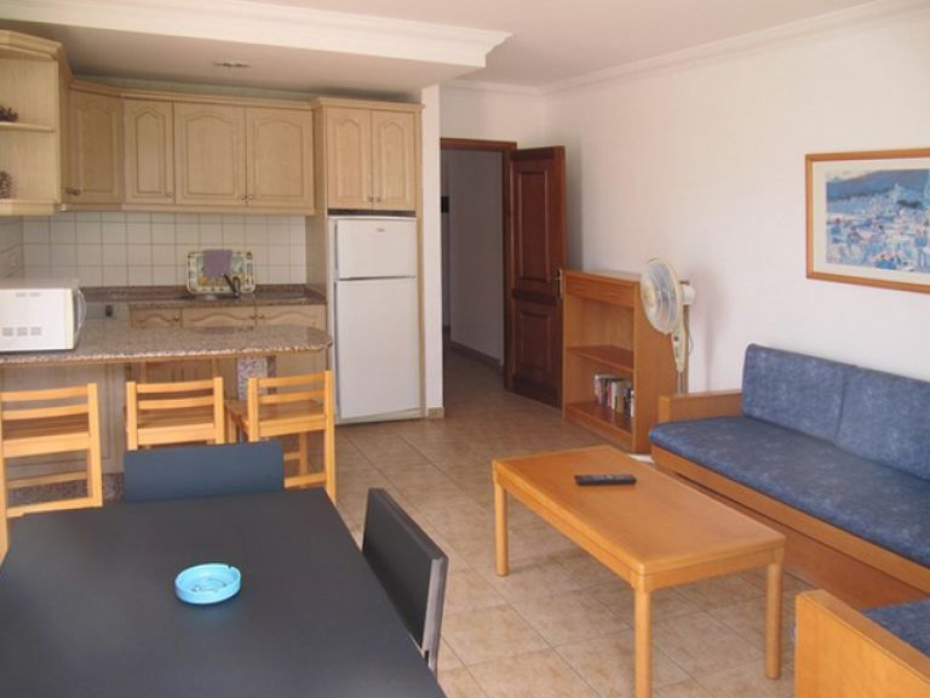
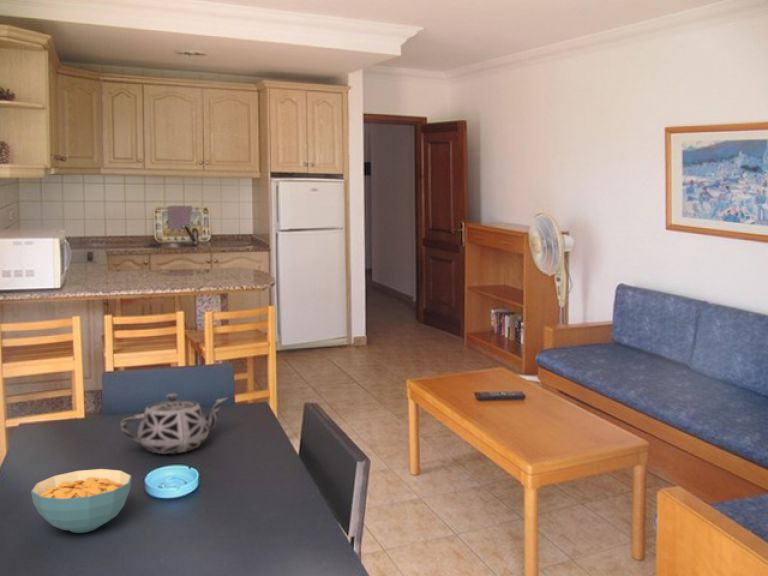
+ teapot [119,393,228,455]
+ cereal bowl [30,468,132,534]
